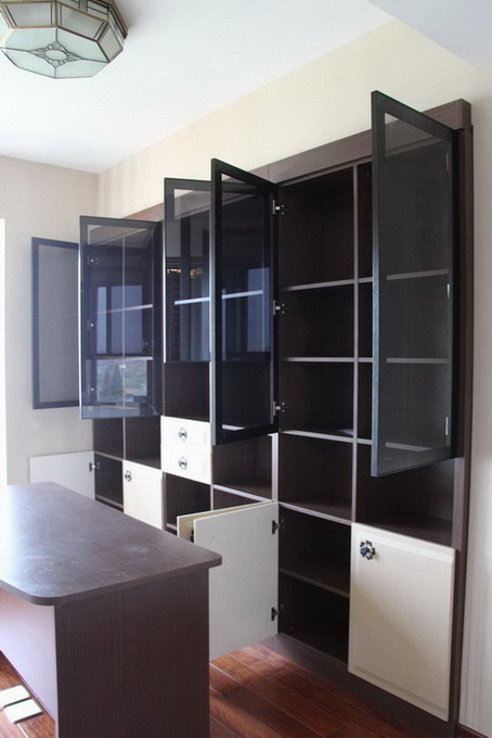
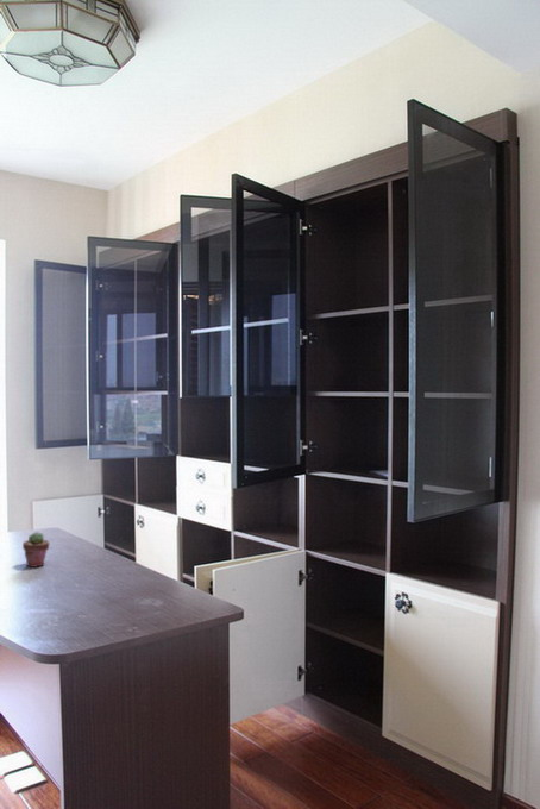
+ potted succulent [21,531,50,569]
